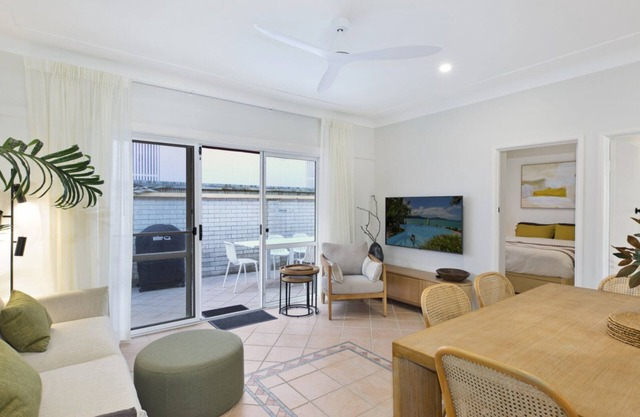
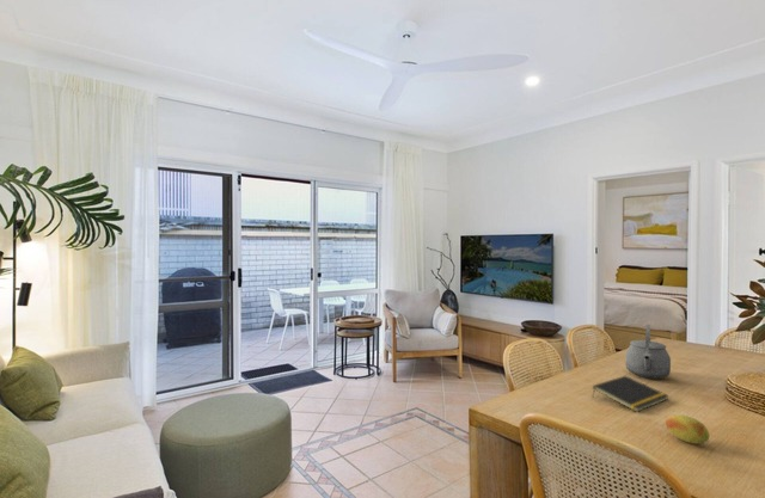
+ fruit [665,413,711,444]
+ notepad [590,375,671,413]
+ tea kettle [624,324,672,380]
